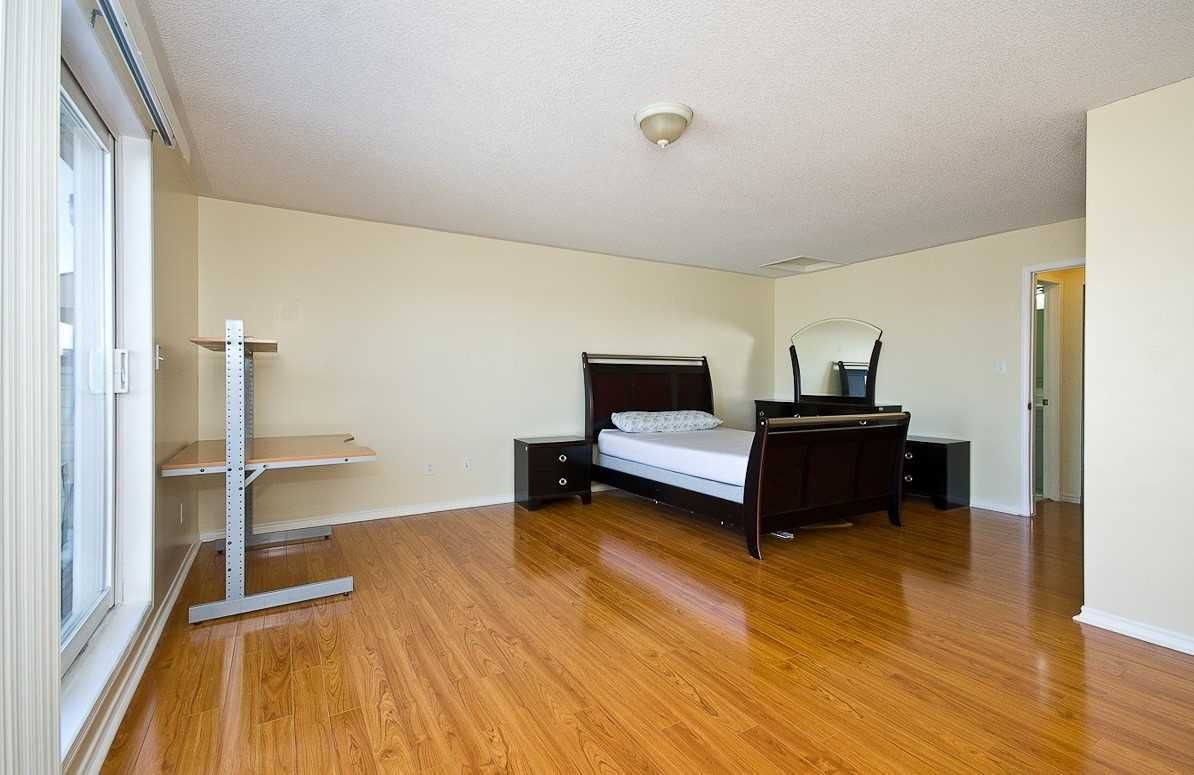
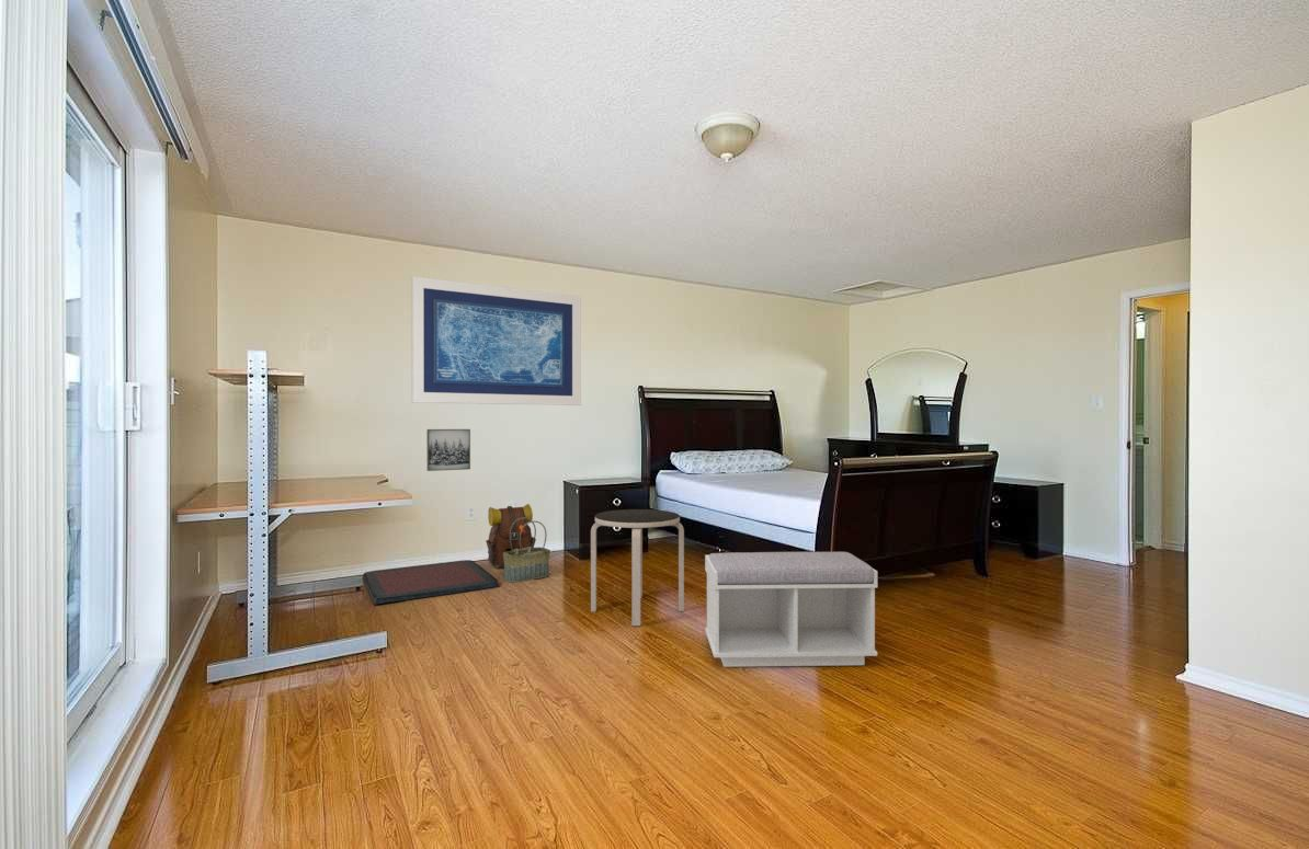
+ doormat [362,559,501,606]
+ wall art [425,428,471,472]
+ basket [502,518,551,584]
+ bench [704,551,878,668]
+ wall art [410,275,582,406]
+ backpack [485,503,537,570]
+ side table [590,508,685,627]
